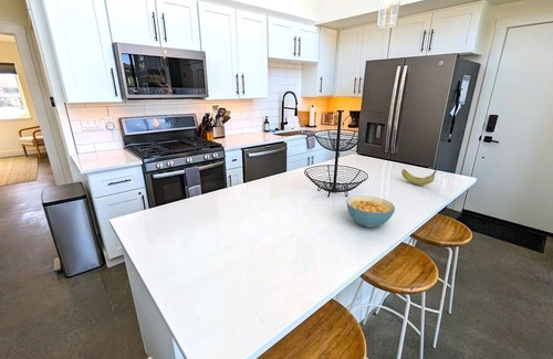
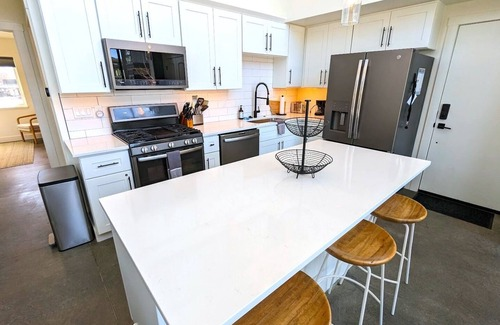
- cereal bowl [346,194,396,229]
- fruit [400,167,439,187]
